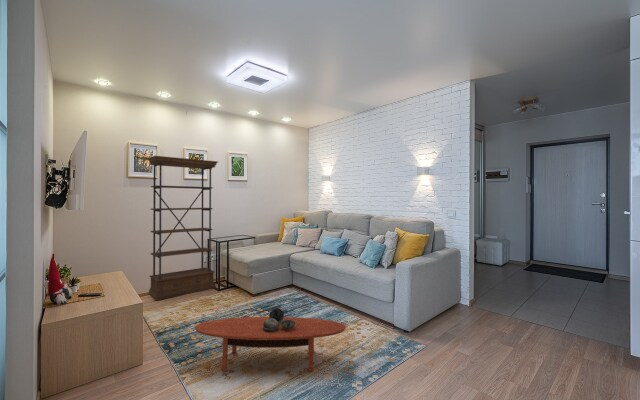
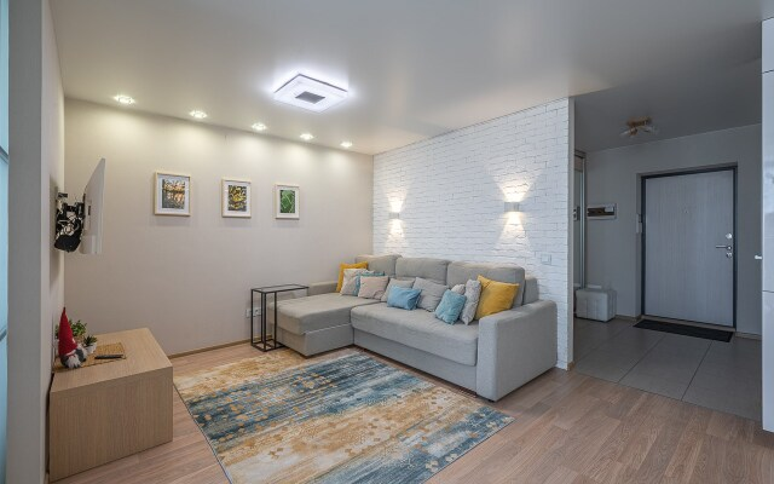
- coffee table [194,316,347,372]
- decorative bowl [263,307,296,332]
- bookshelf [147,155,219,301]
